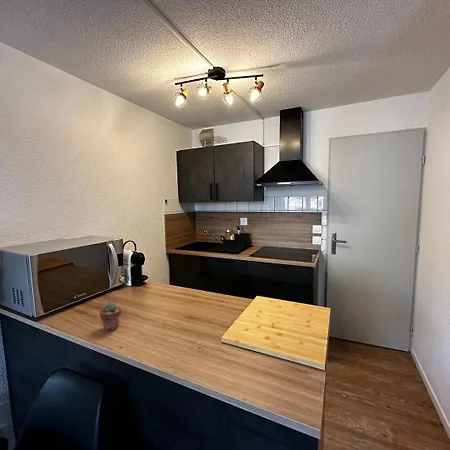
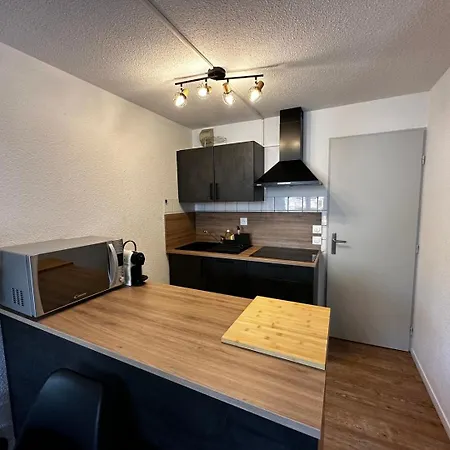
- potted succulent [99,301,122,332]
